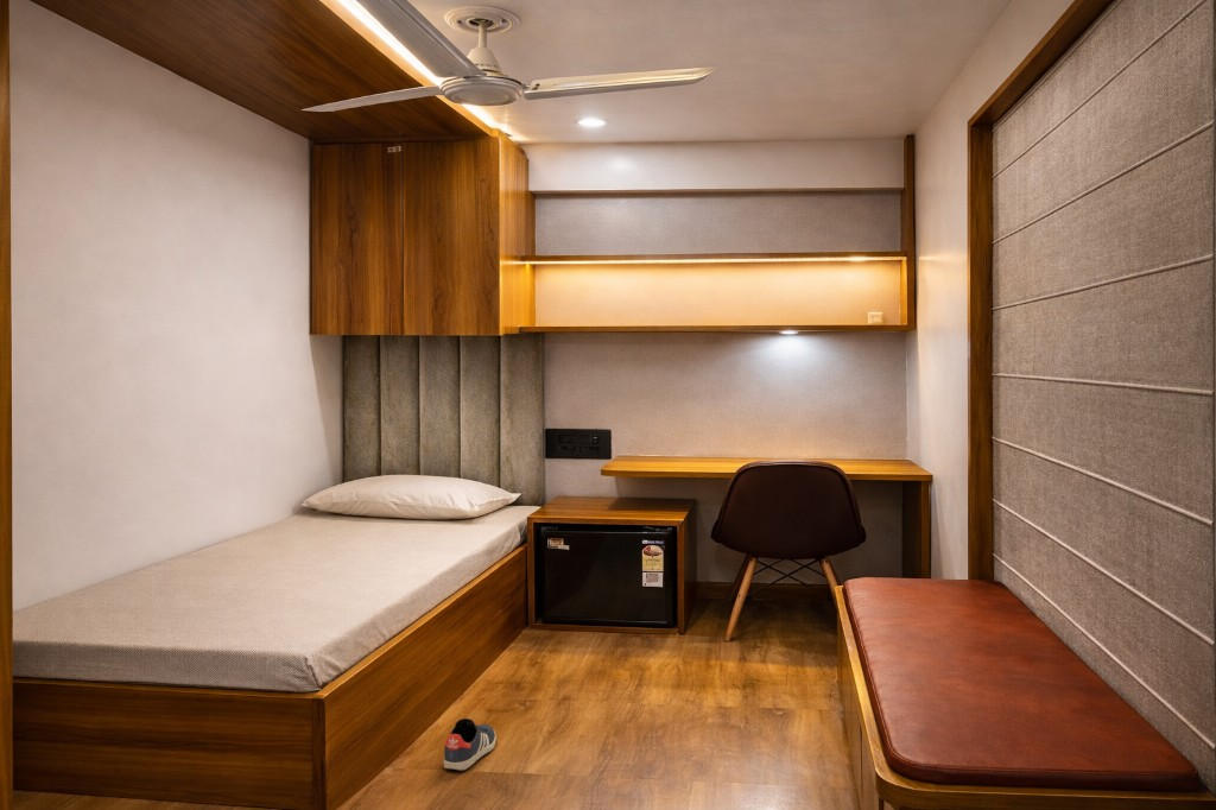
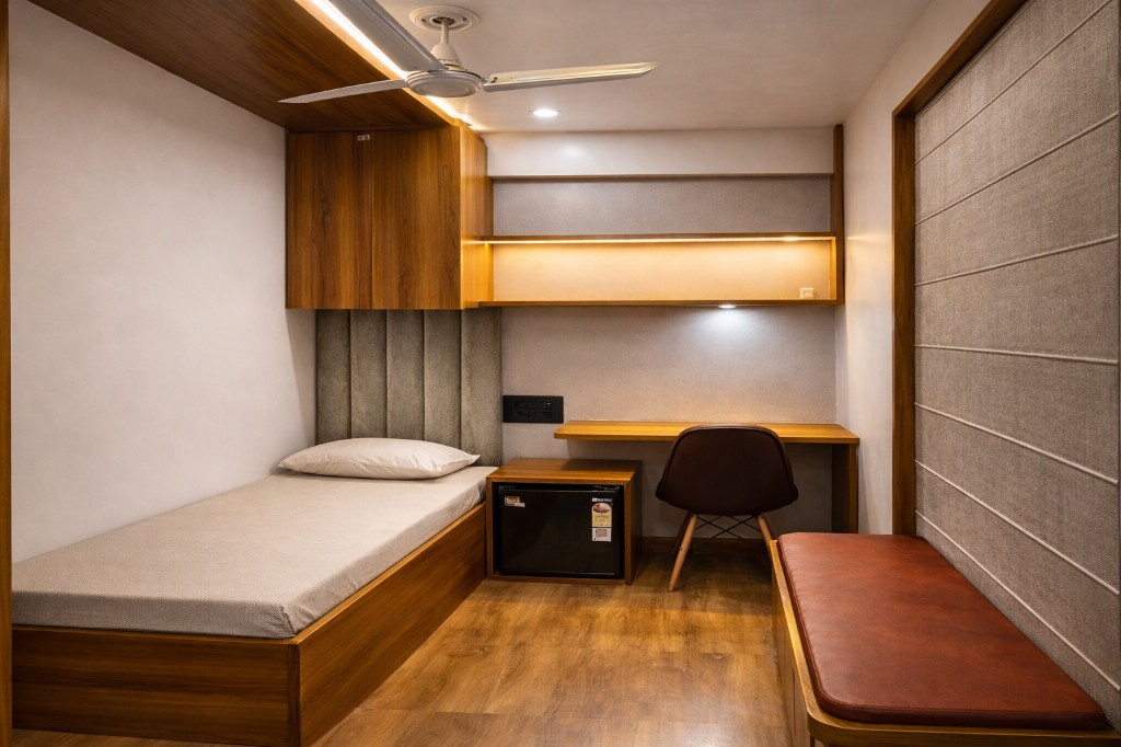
- sneaker [443,717,498,771]
